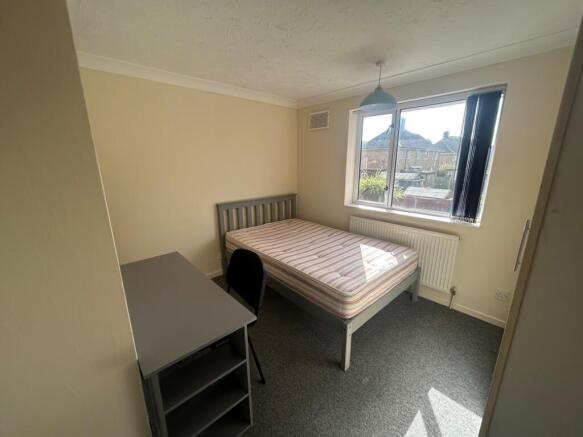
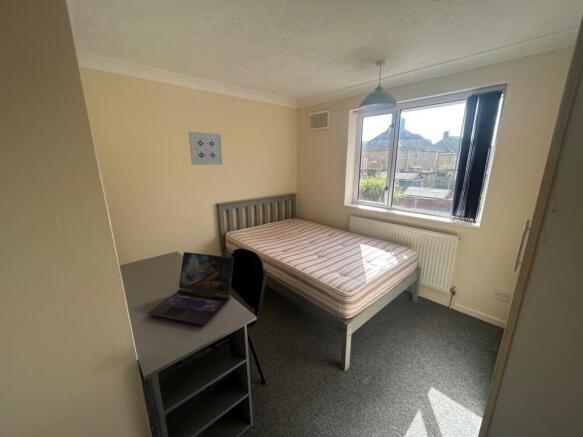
+ laptop [146,251,235,326]
+ wall art [188,130,224,166]
